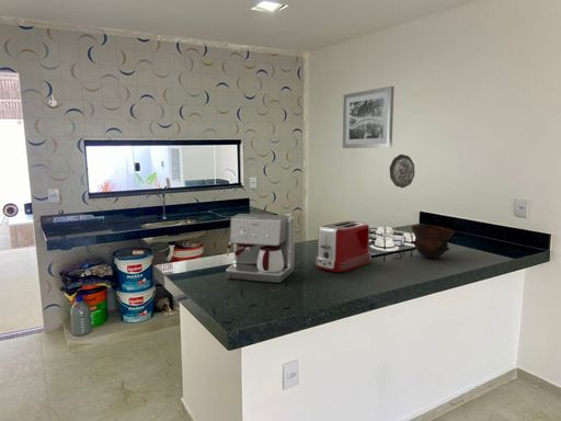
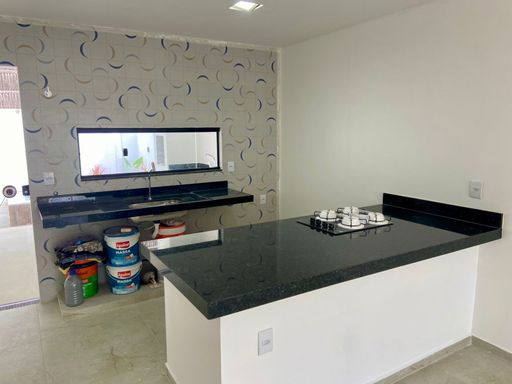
- bowl [410,224,456,259]
- wall art [342,86,396,149]
- toaster [314,220,373,273]
- coffee maker [225,213,295,284]
- decorative plate [389,153,415,189]
